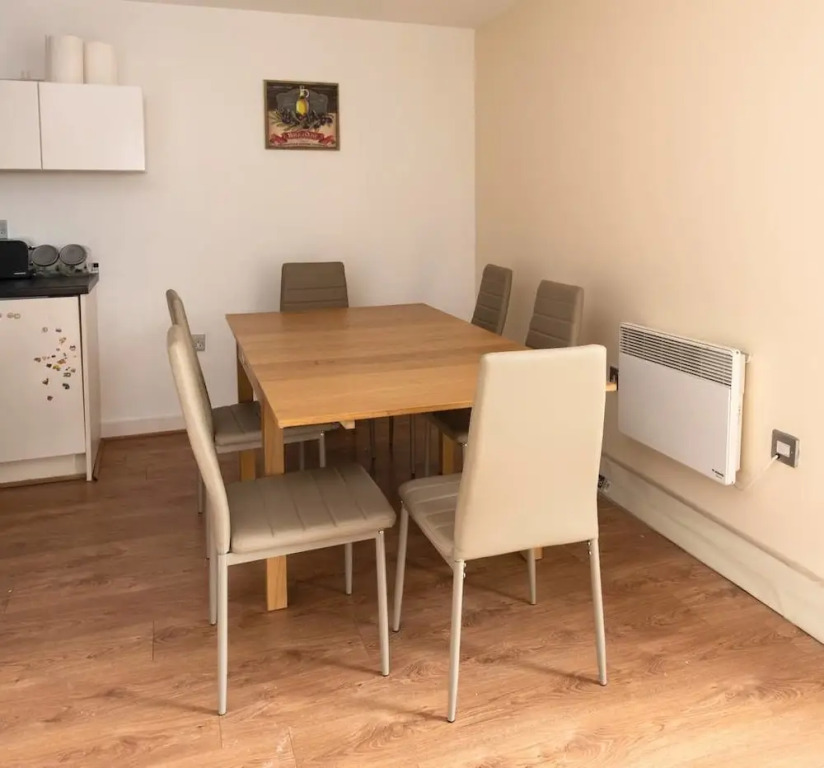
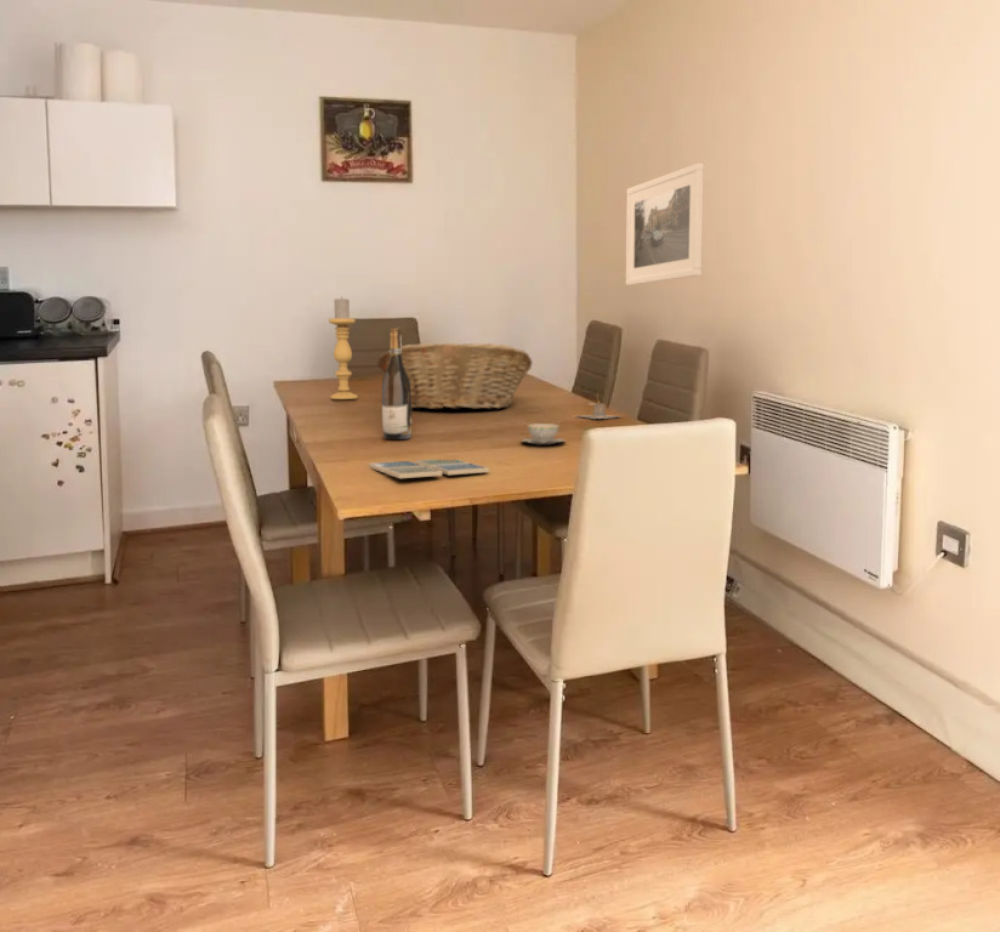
+ wine bottle [381,326,414,441]
+ fruit basket [376,342,533,410]
+ chinaware [519,422,567,445]
+ candle holder [328,295,359,400]
+ drink coaster [368,458,490,479]
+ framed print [625,161,705,286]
+ architectural model [576,392,621,420]
